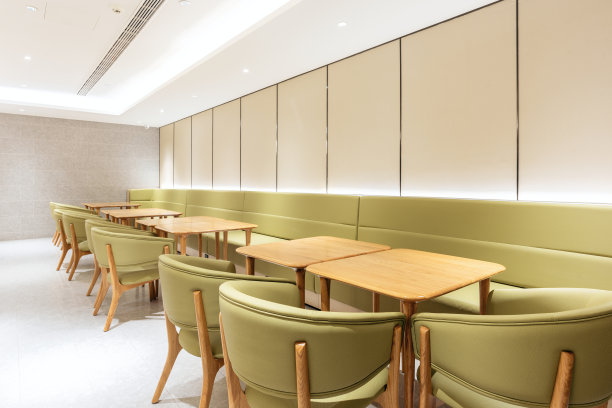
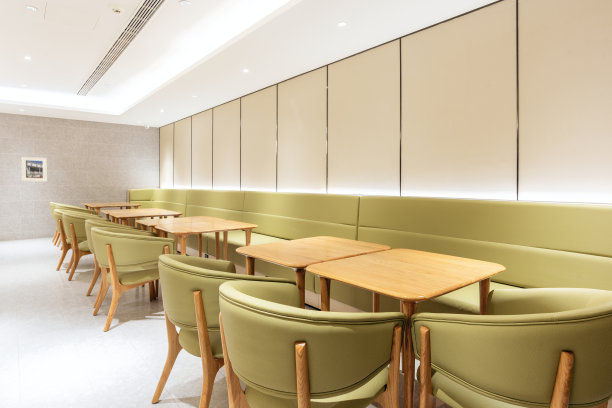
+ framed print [20,156,48,183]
